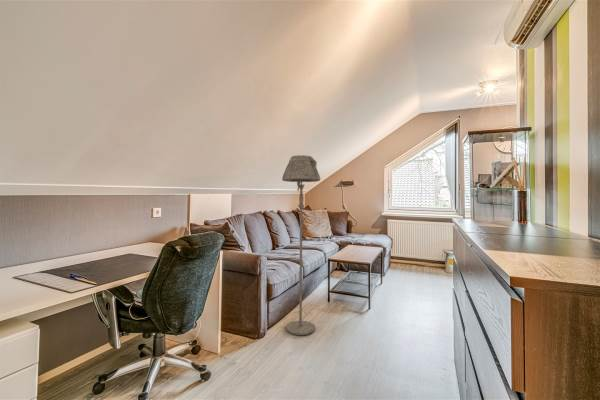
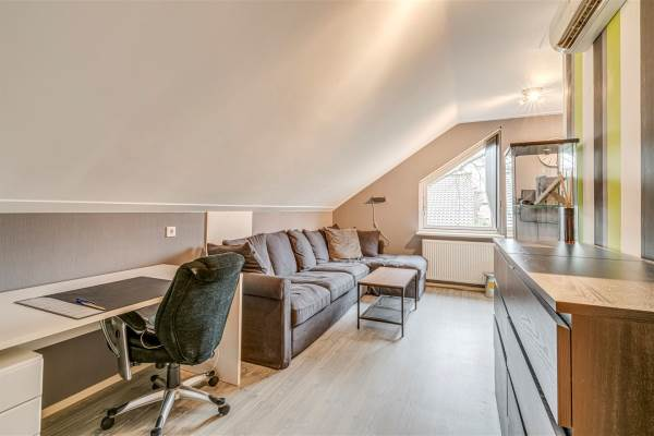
- floor lamp [281,154,321,336]
